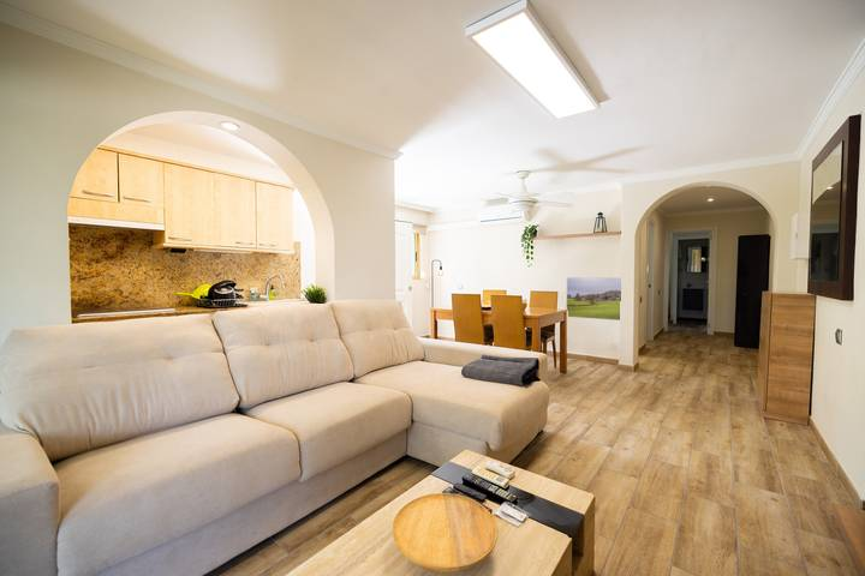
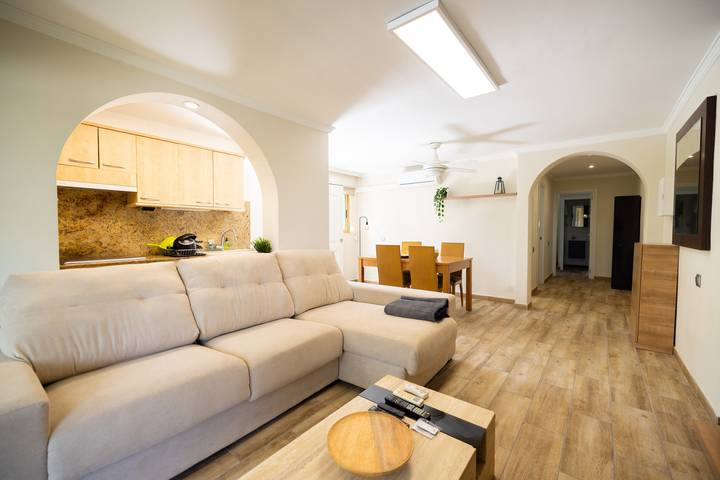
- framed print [565,276,622,322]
